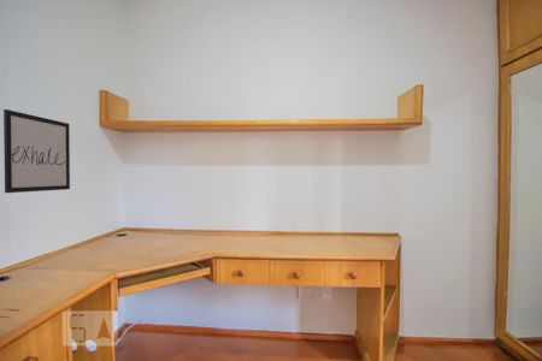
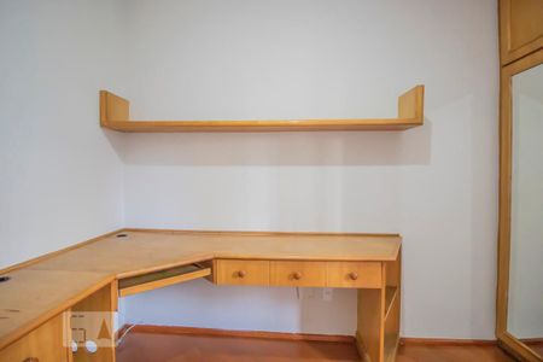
- wall art [2,108,71,194]
